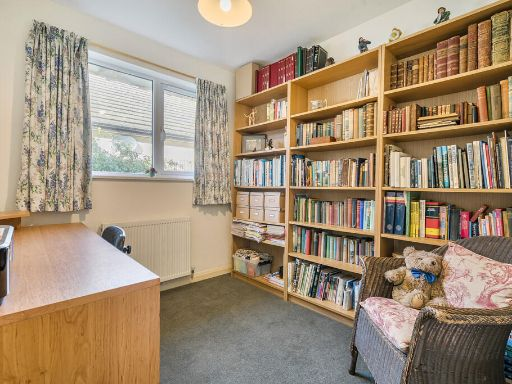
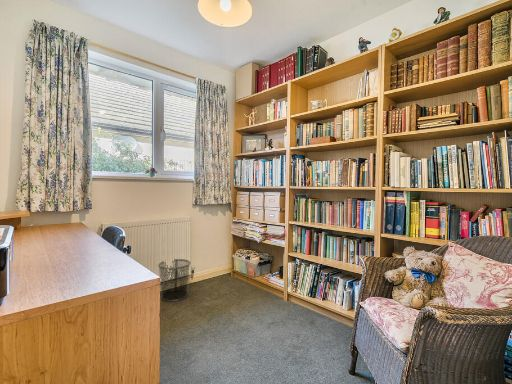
+ waste bin [157,258,192,303]
